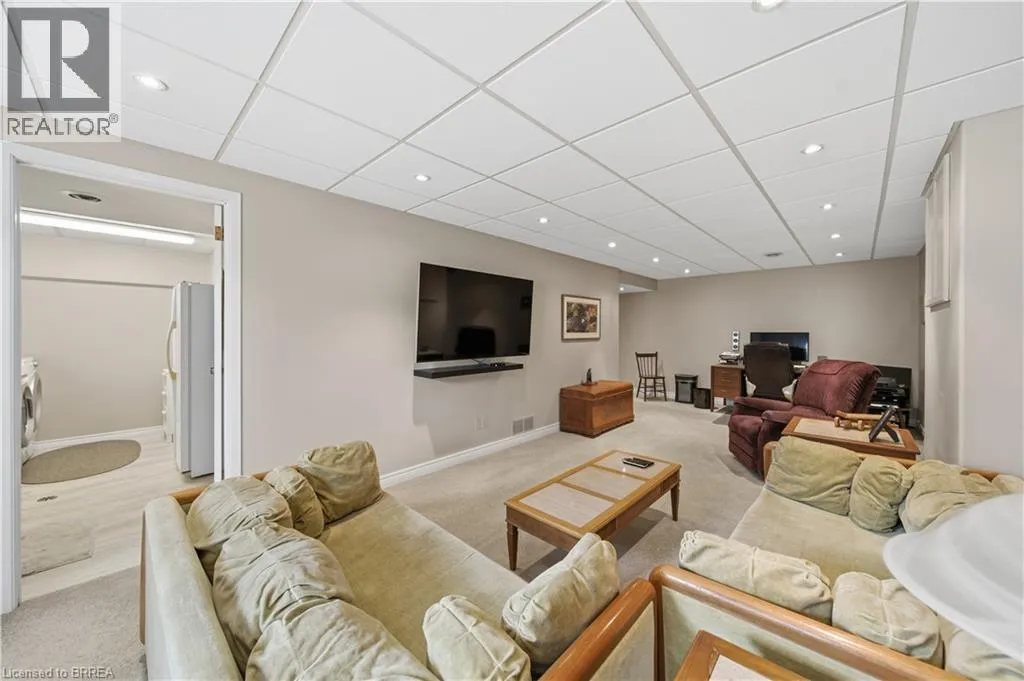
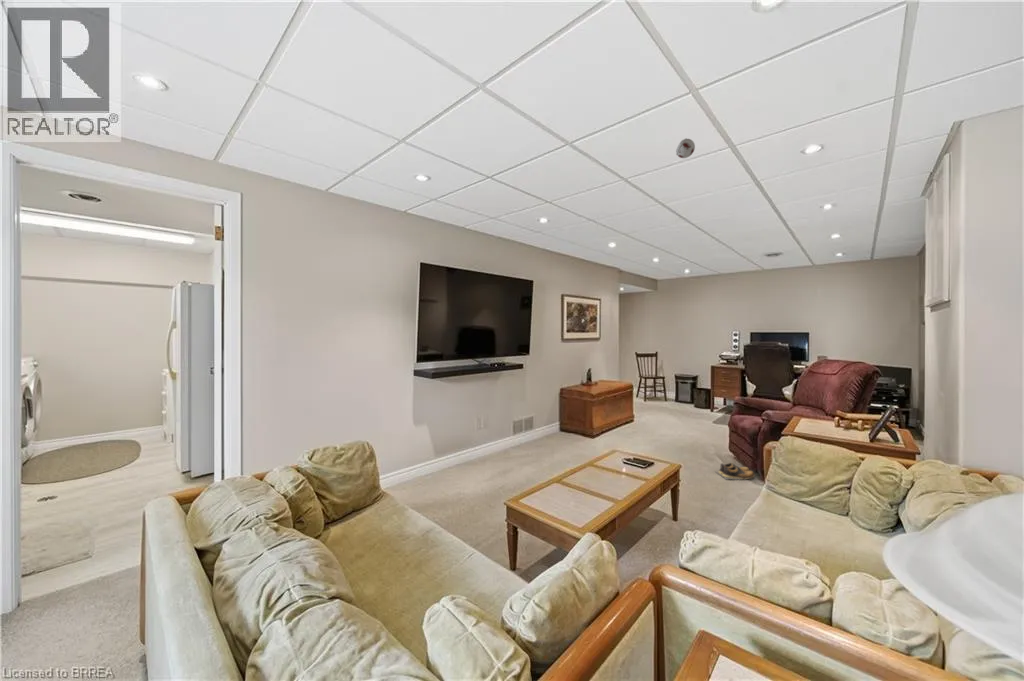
+ smoke detector [675,137,696,159]
+ shoes [714,462,759,481]
